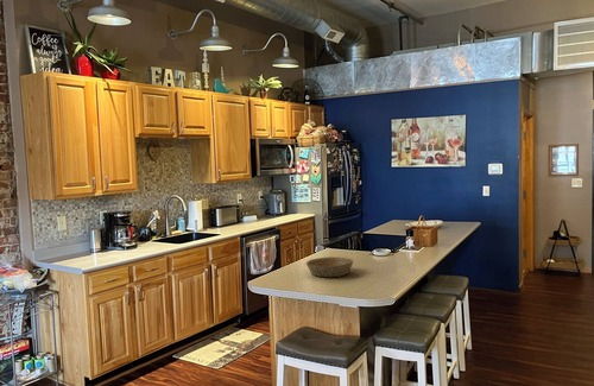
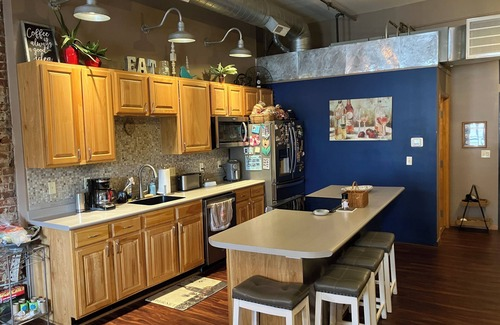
- bowl [305,255,354,278]
